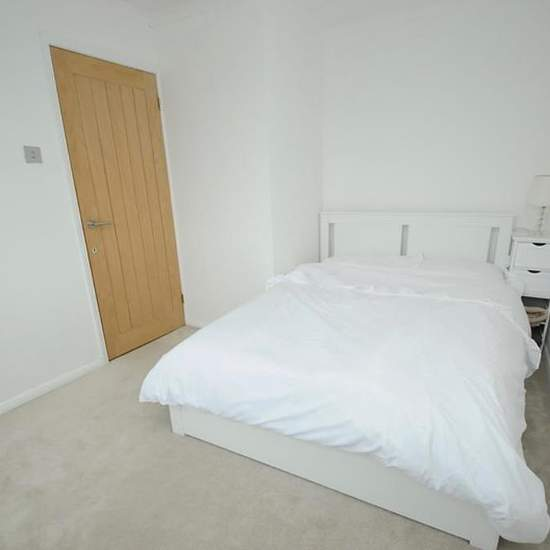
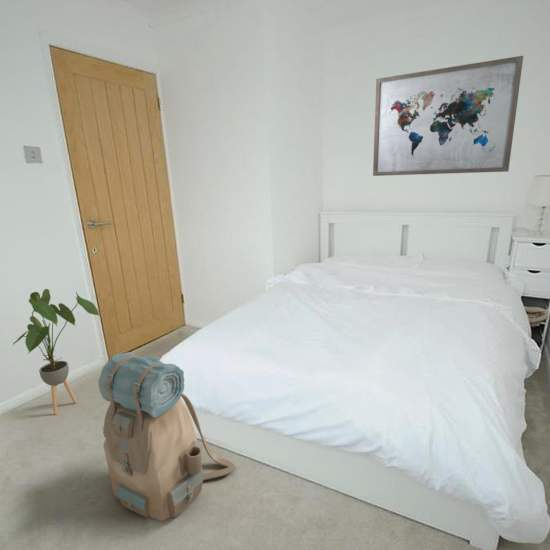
+ wall art [372,55,524,177]
+ house plant [12,288,102,416]
+ backpack [97,351,237,522]
